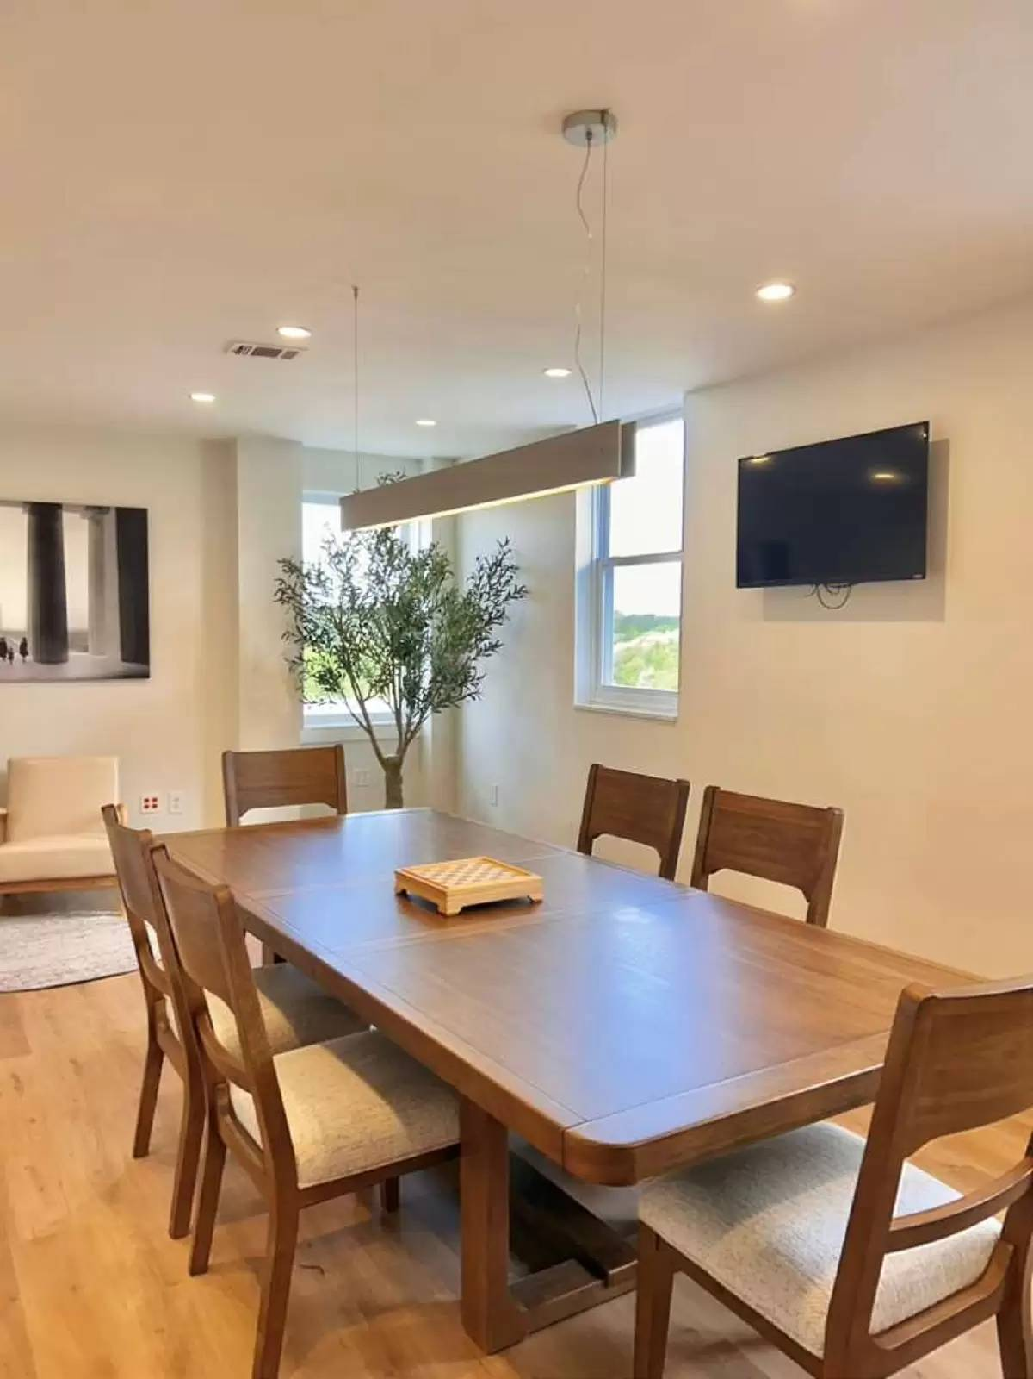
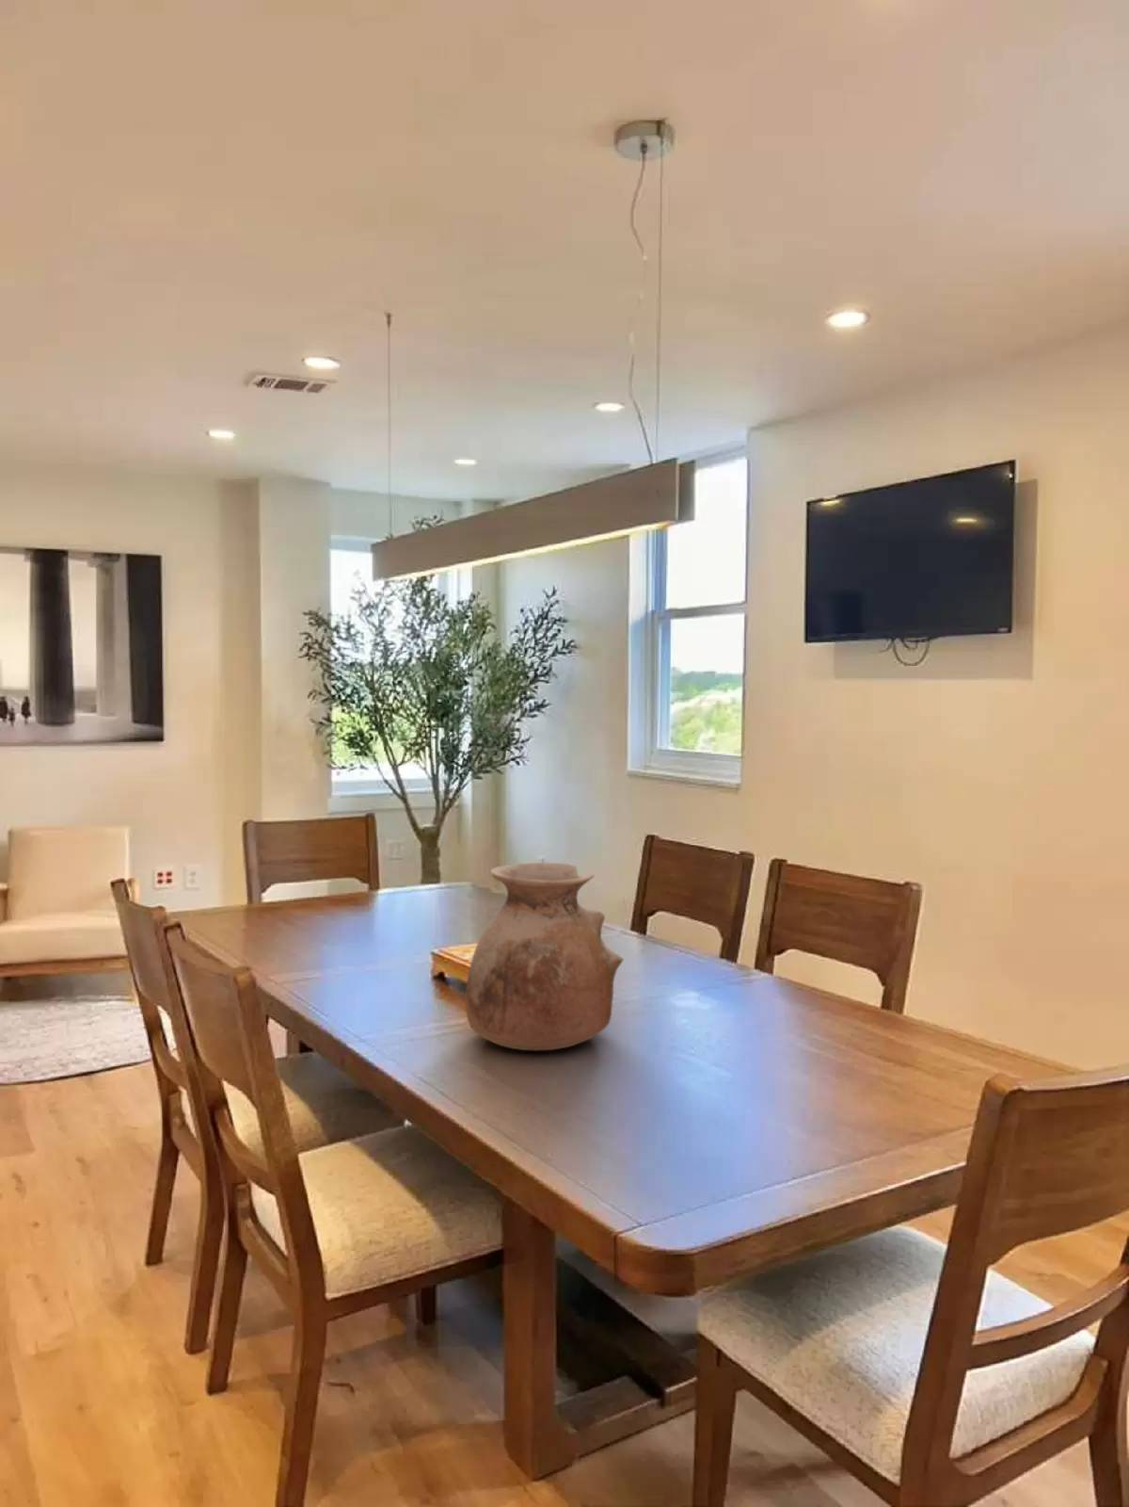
+ vase [464,861,625,1051]
